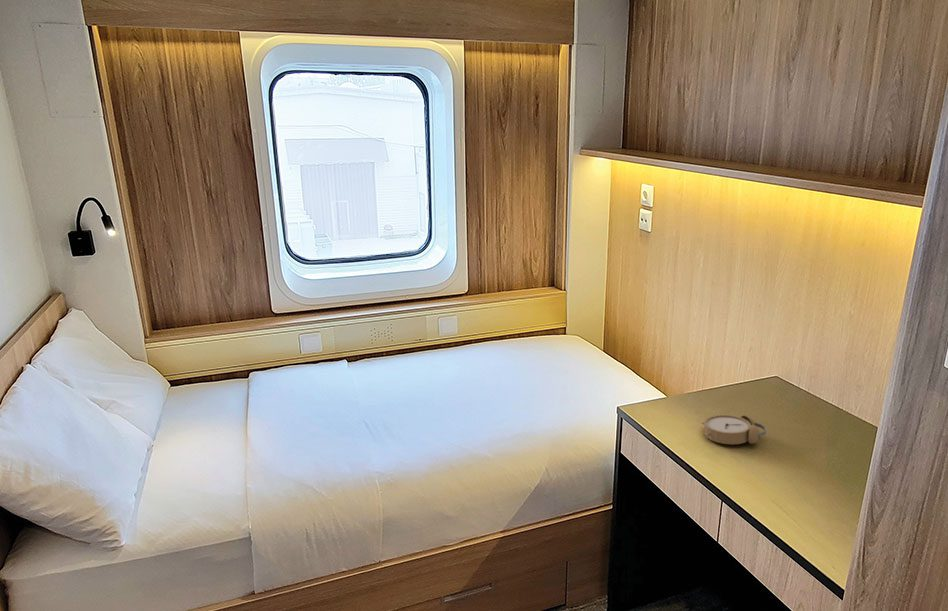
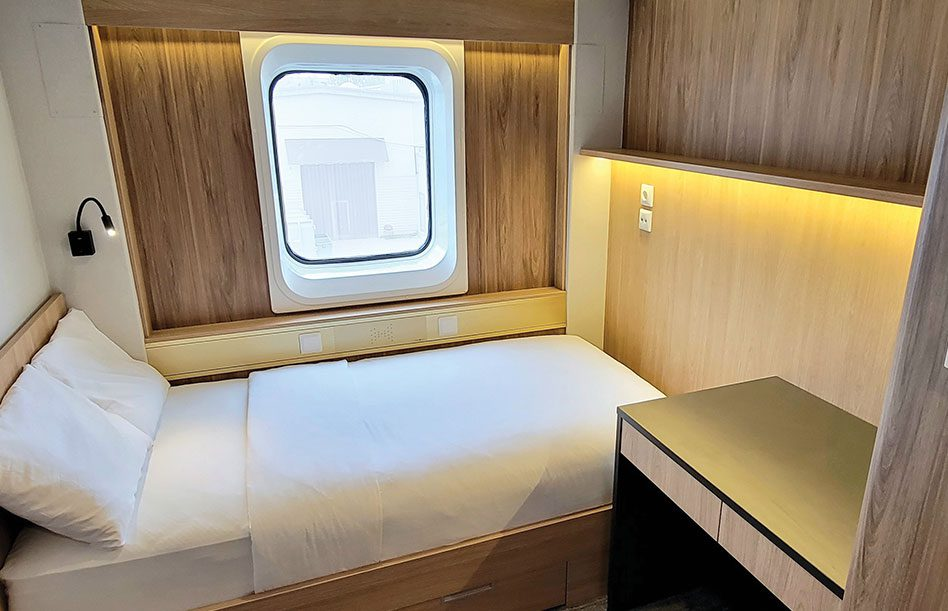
- alarm clock [701,414,767,445]
